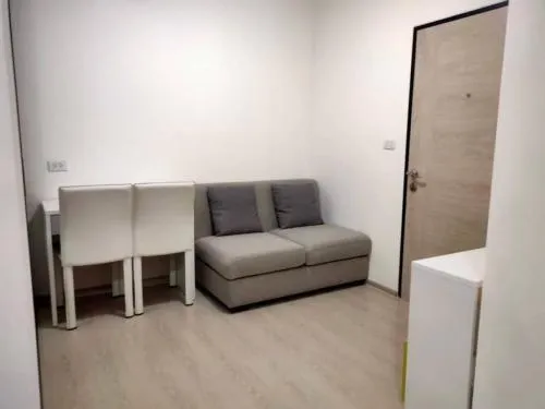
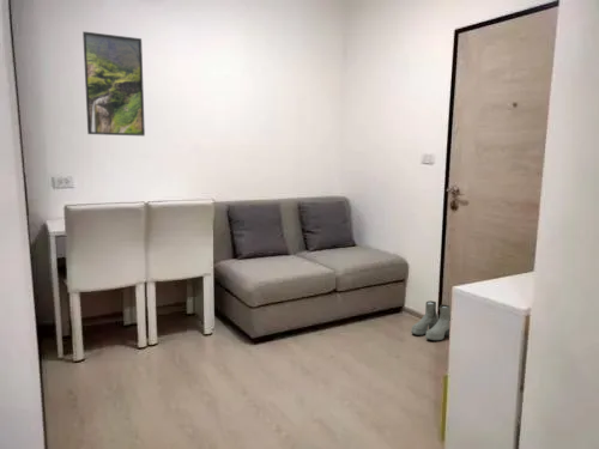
+ boots [410,299,452,341]
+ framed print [81,30,146,136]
